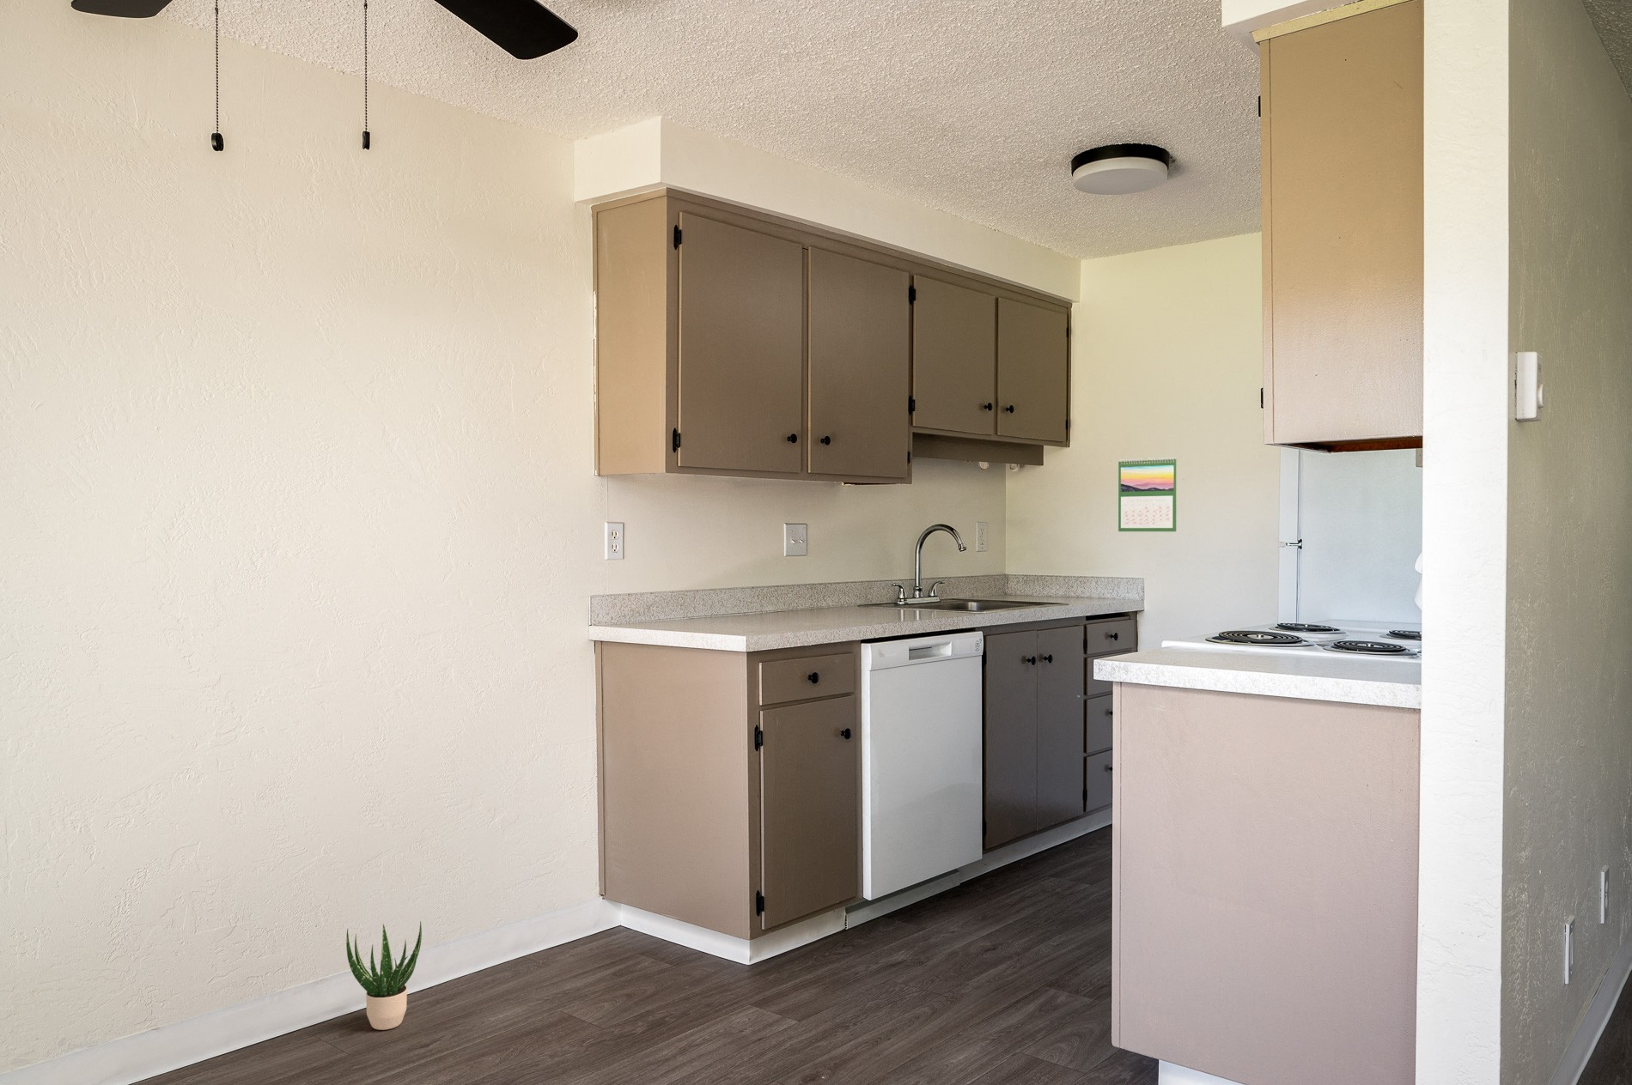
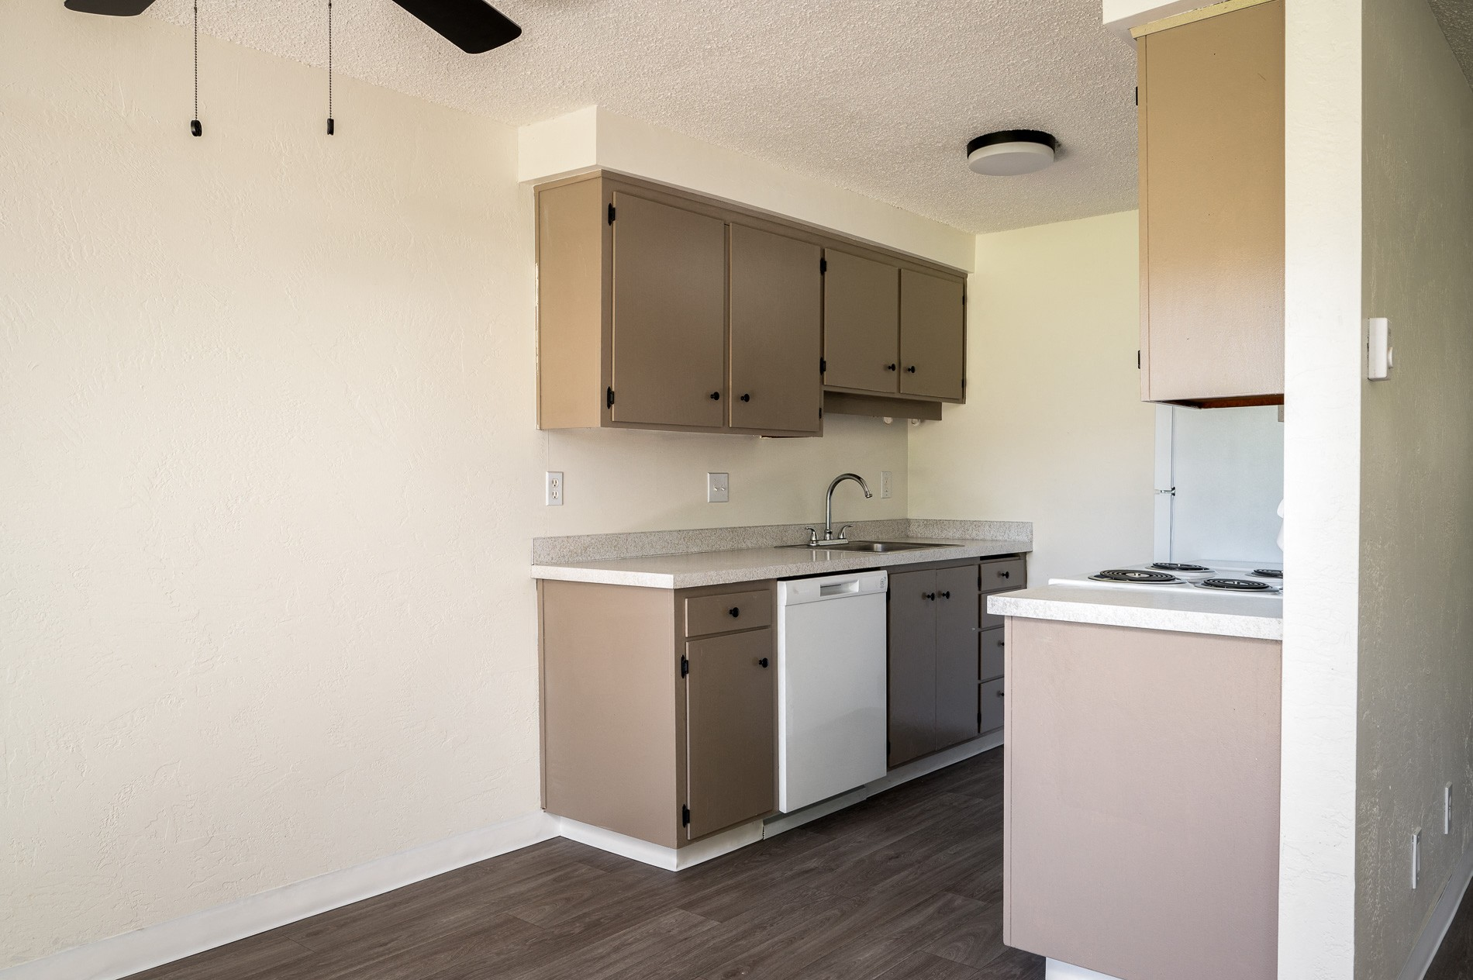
- calendar [1117,455,1178,532]
- potted plant [345,920,423,1031]
